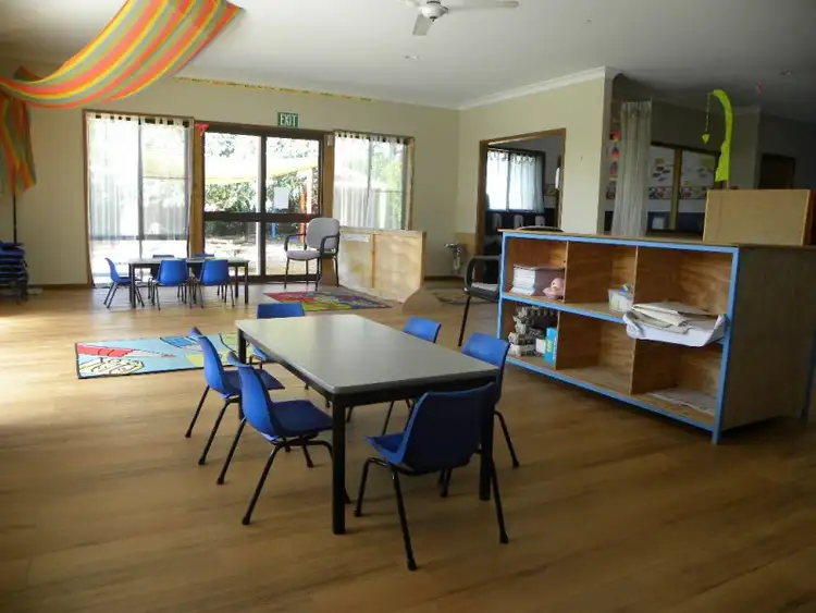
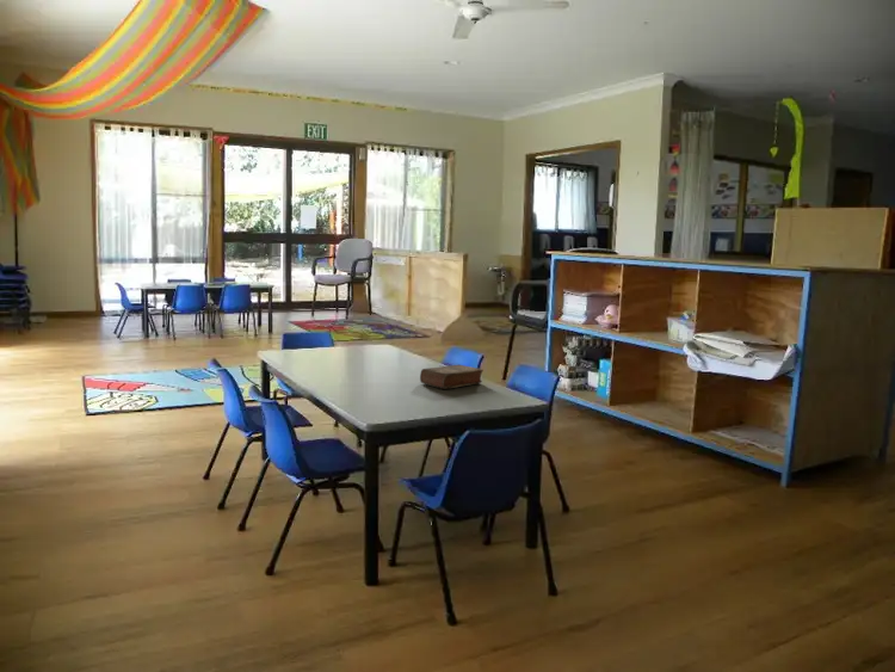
+ book [419,364,484,390]
